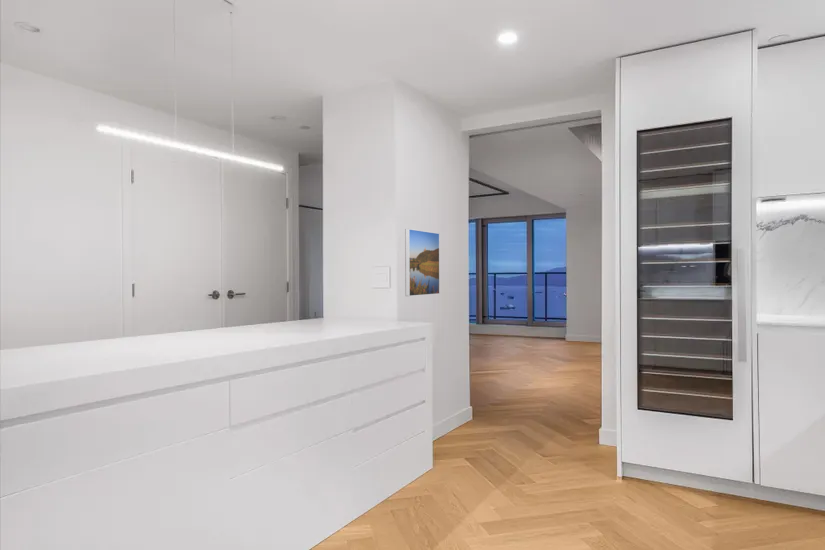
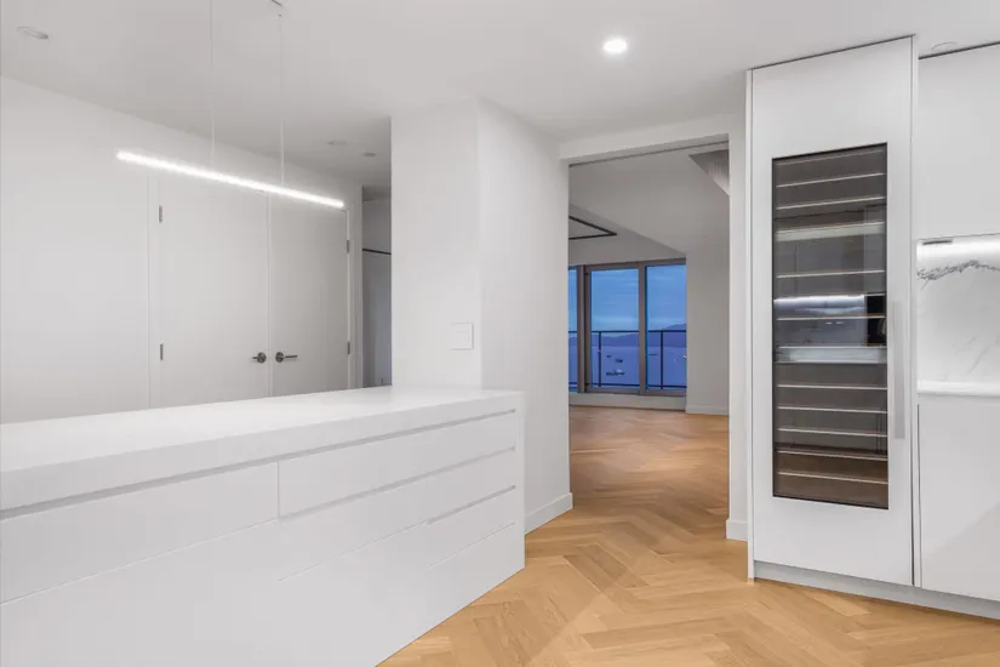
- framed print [404,228,441,297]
